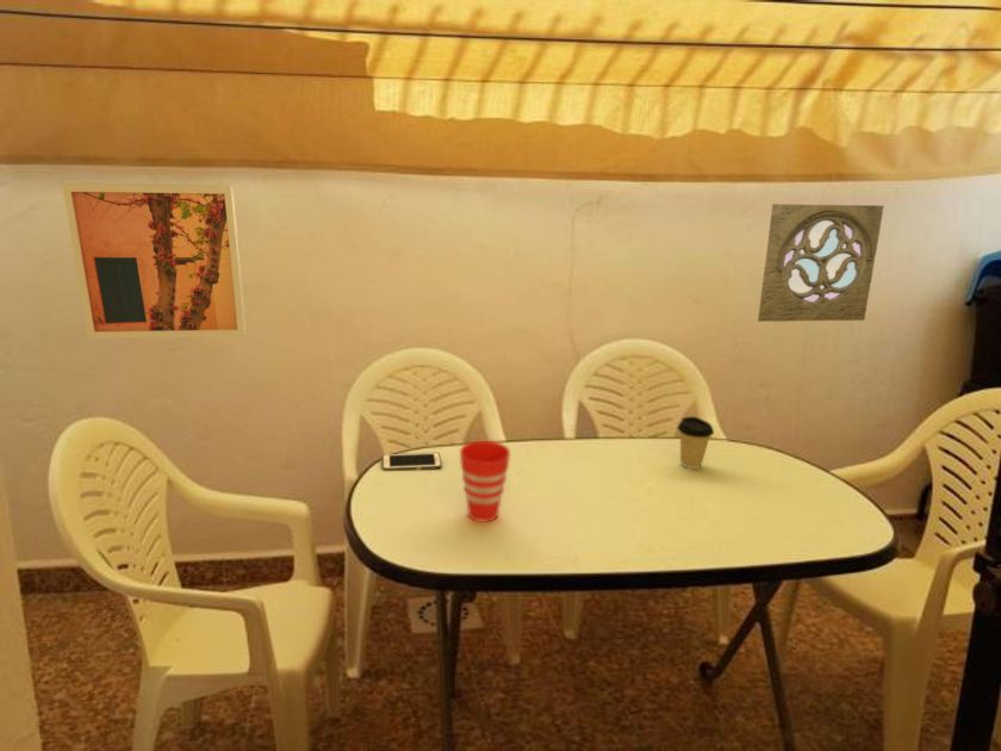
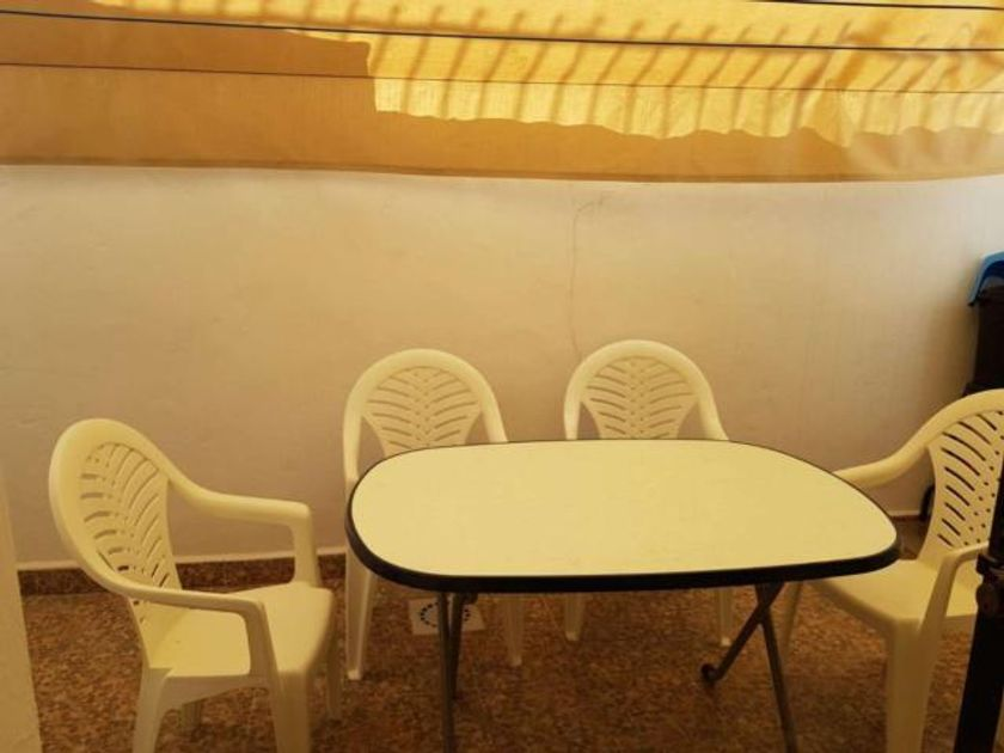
- coffee cup [677,415,715,470]
- wall ornament [757,203,885,323]
- wall art [61,182,248,340]
- cell phone [381,451,443,472]
- cup [459,440,511,523]
